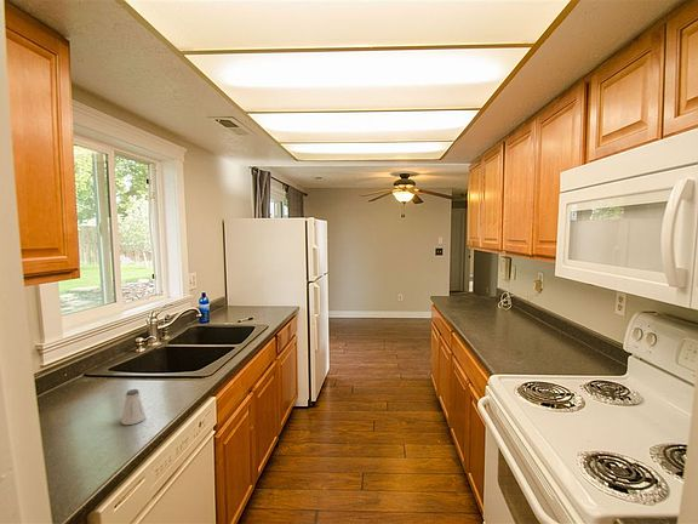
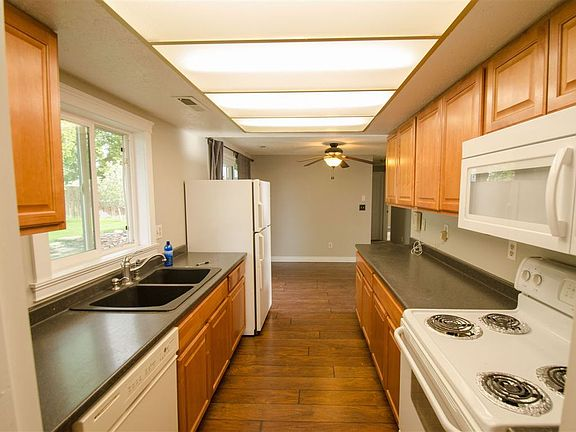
- saltshaker [120,388,147,426]
